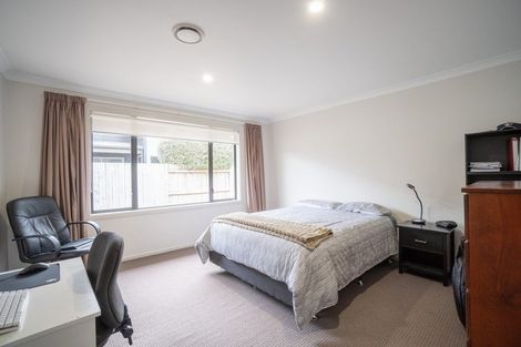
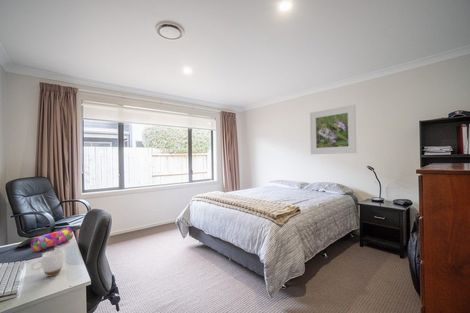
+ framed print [309,104,357,155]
+ mug [30,249,65,278]
+ pencil case [30,226,74,253]
